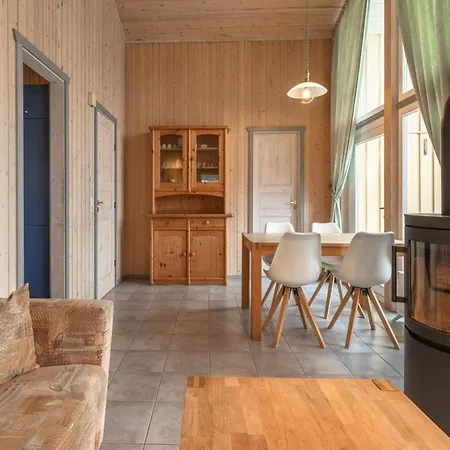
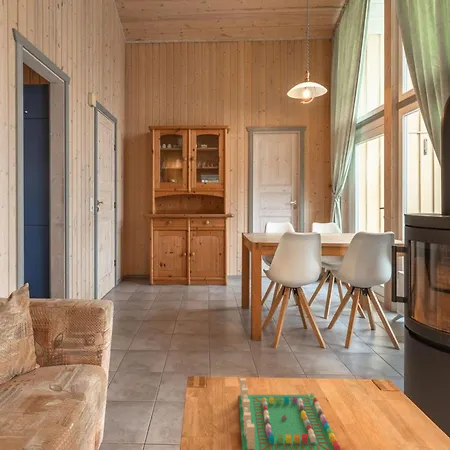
+ board game [238,377,342,450]
